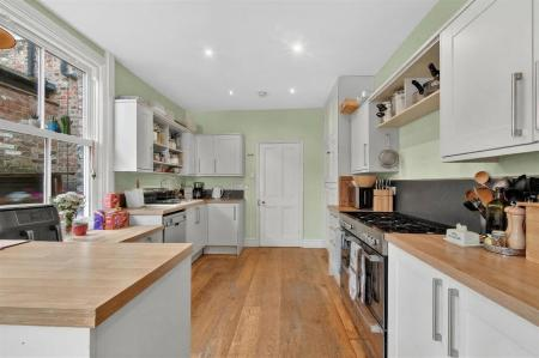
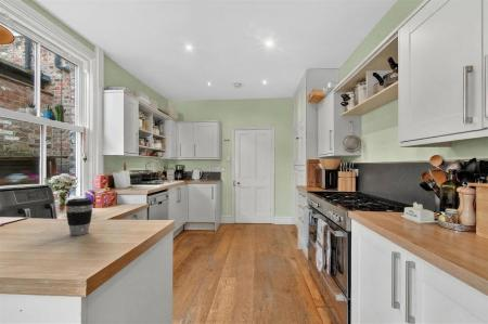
+ coffee cup [65,197,94,236]
